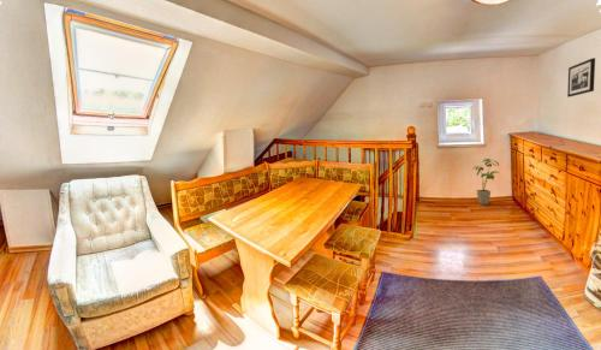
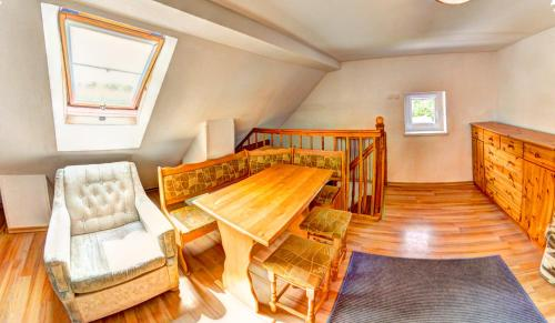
- house plant [471,158,500,206]
- picture frame [566,57,596,99]
